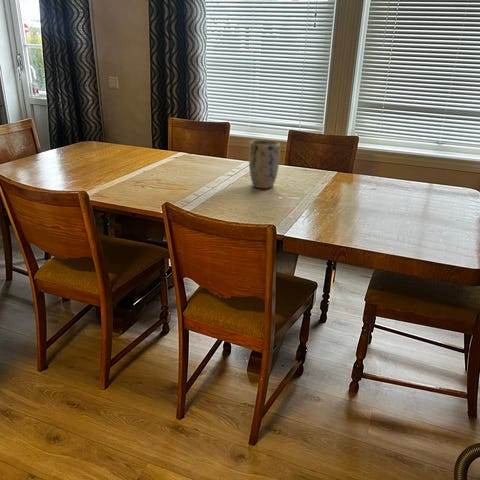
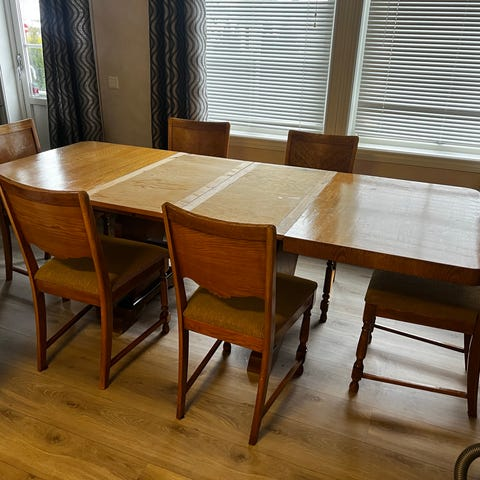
- plant pot [248,139,281,189]
